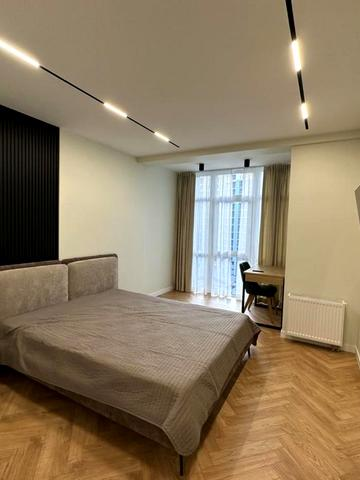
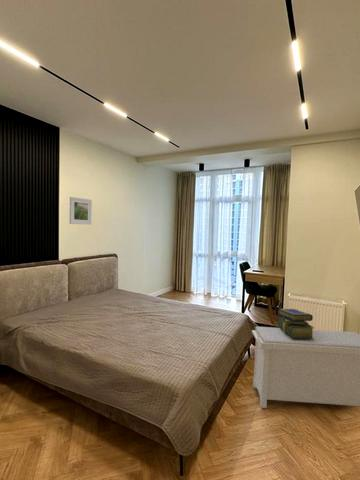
+ stack of books [277,308,315,339]
+ bench [251,326,360,409]
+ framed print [69,196,93,226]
